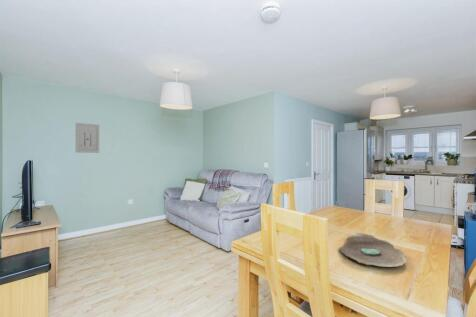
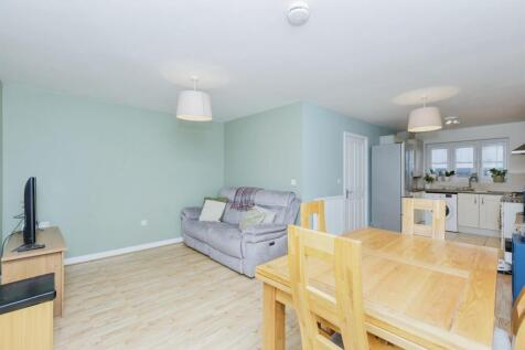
- wall art [75,122,100,154]
- decorative bowl [338,232,408,268]
